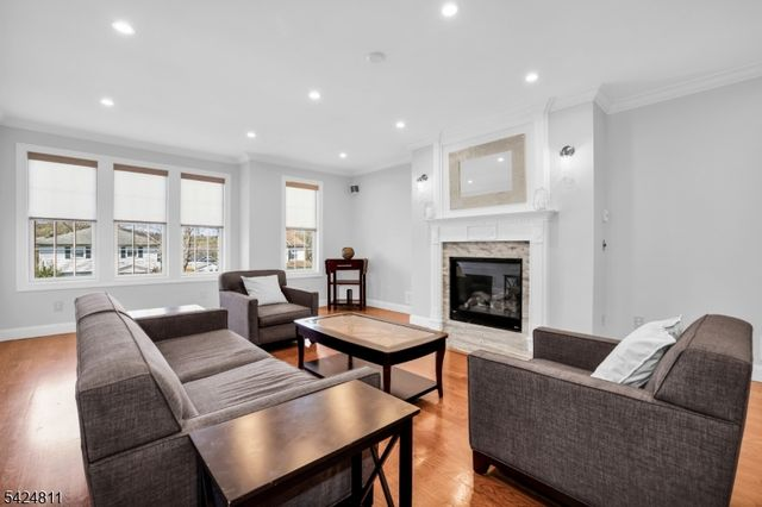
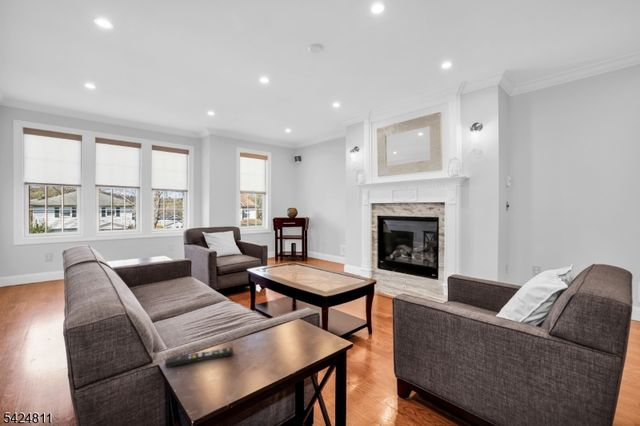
+ remote control [163,346,235,369]
